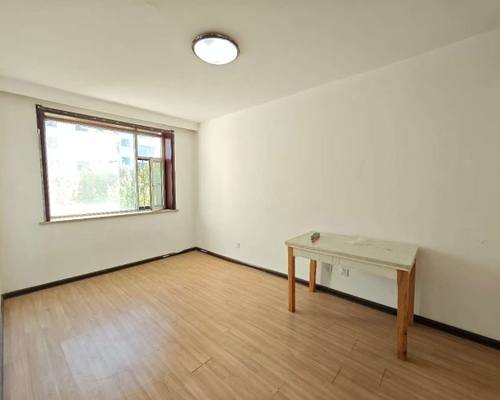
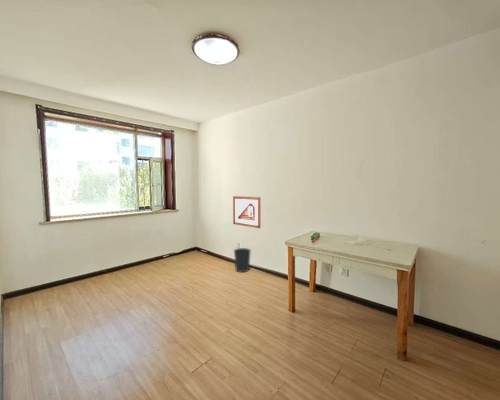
+ picture frame [232,195,261,229]
+ wastebasket [233,247,252,273]
